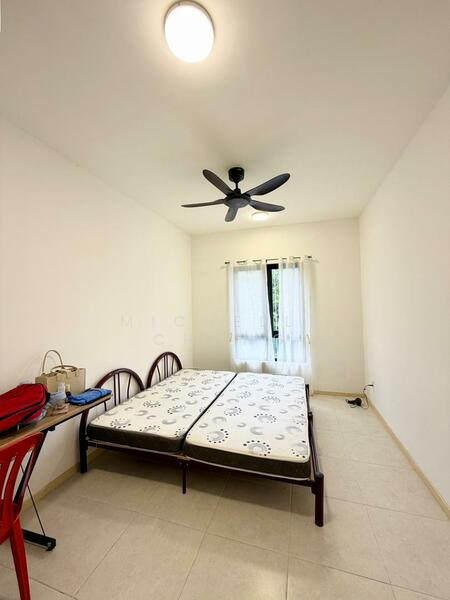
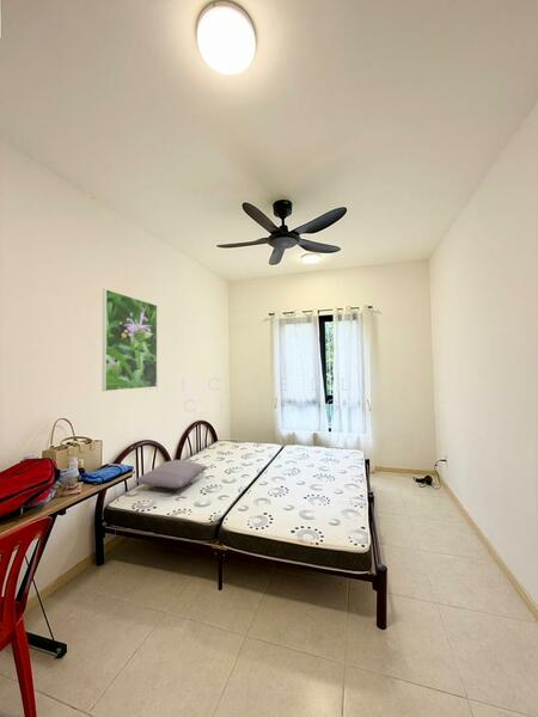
+ pillow [134,459,208,489]
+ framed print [102,288,158,392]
